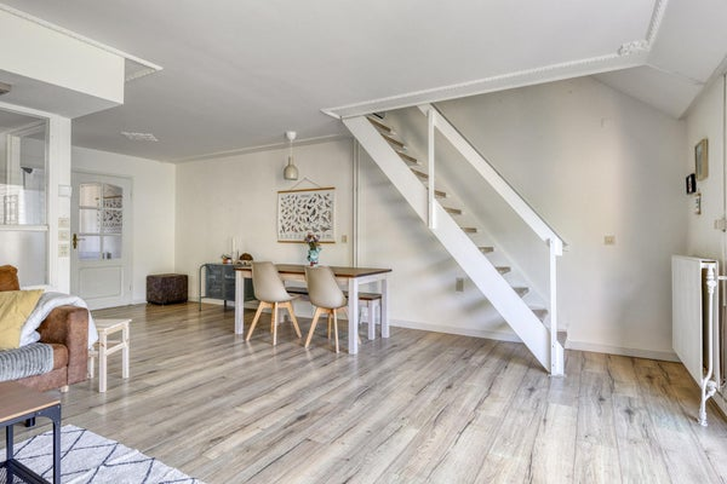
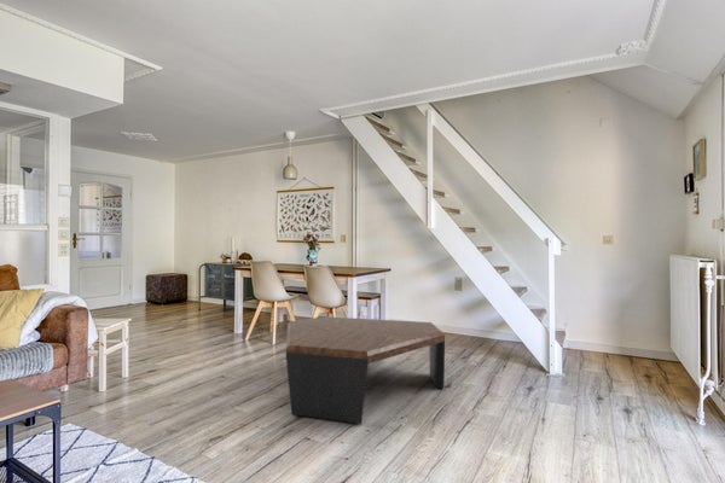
+ coffee table [285,315,446,425]
